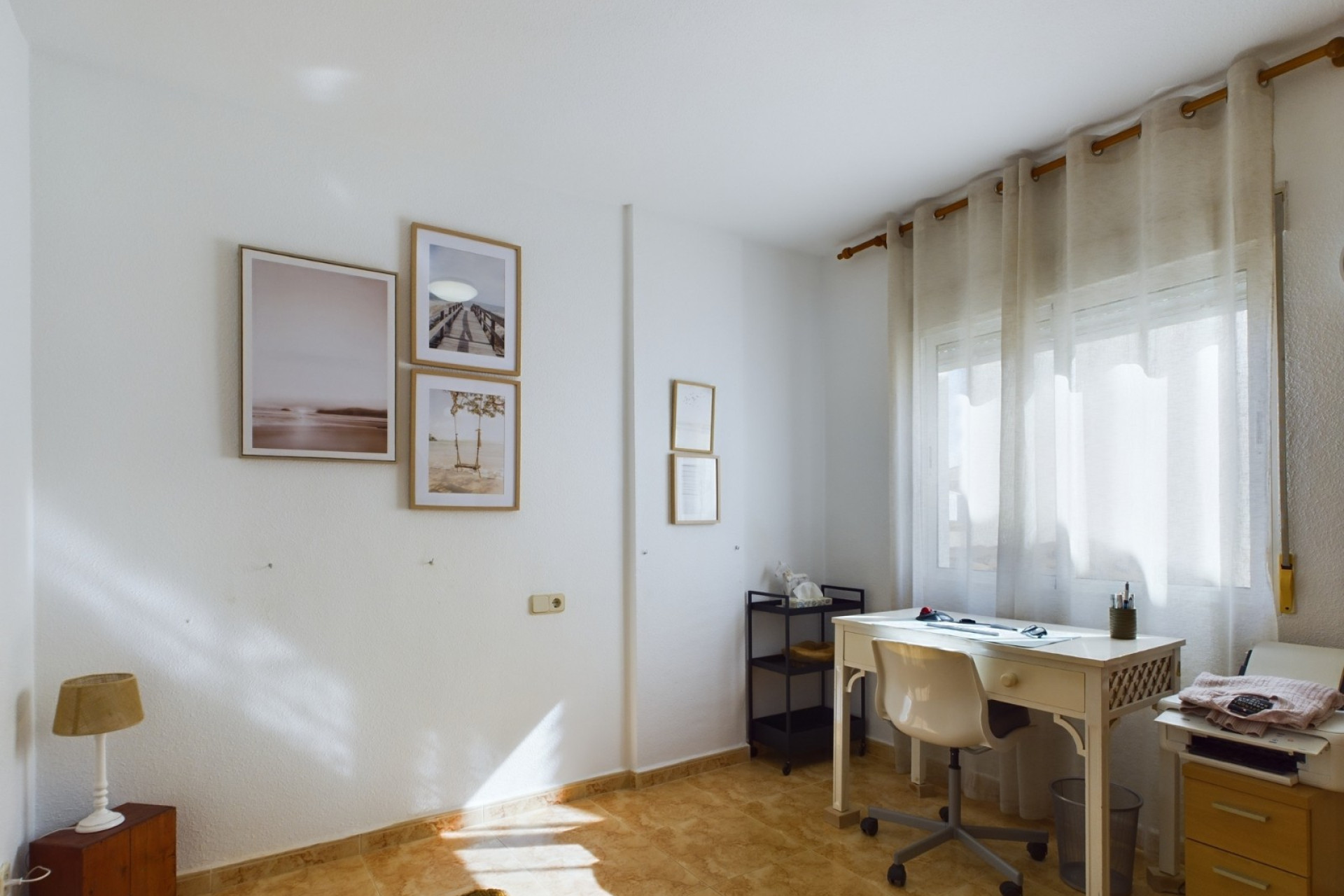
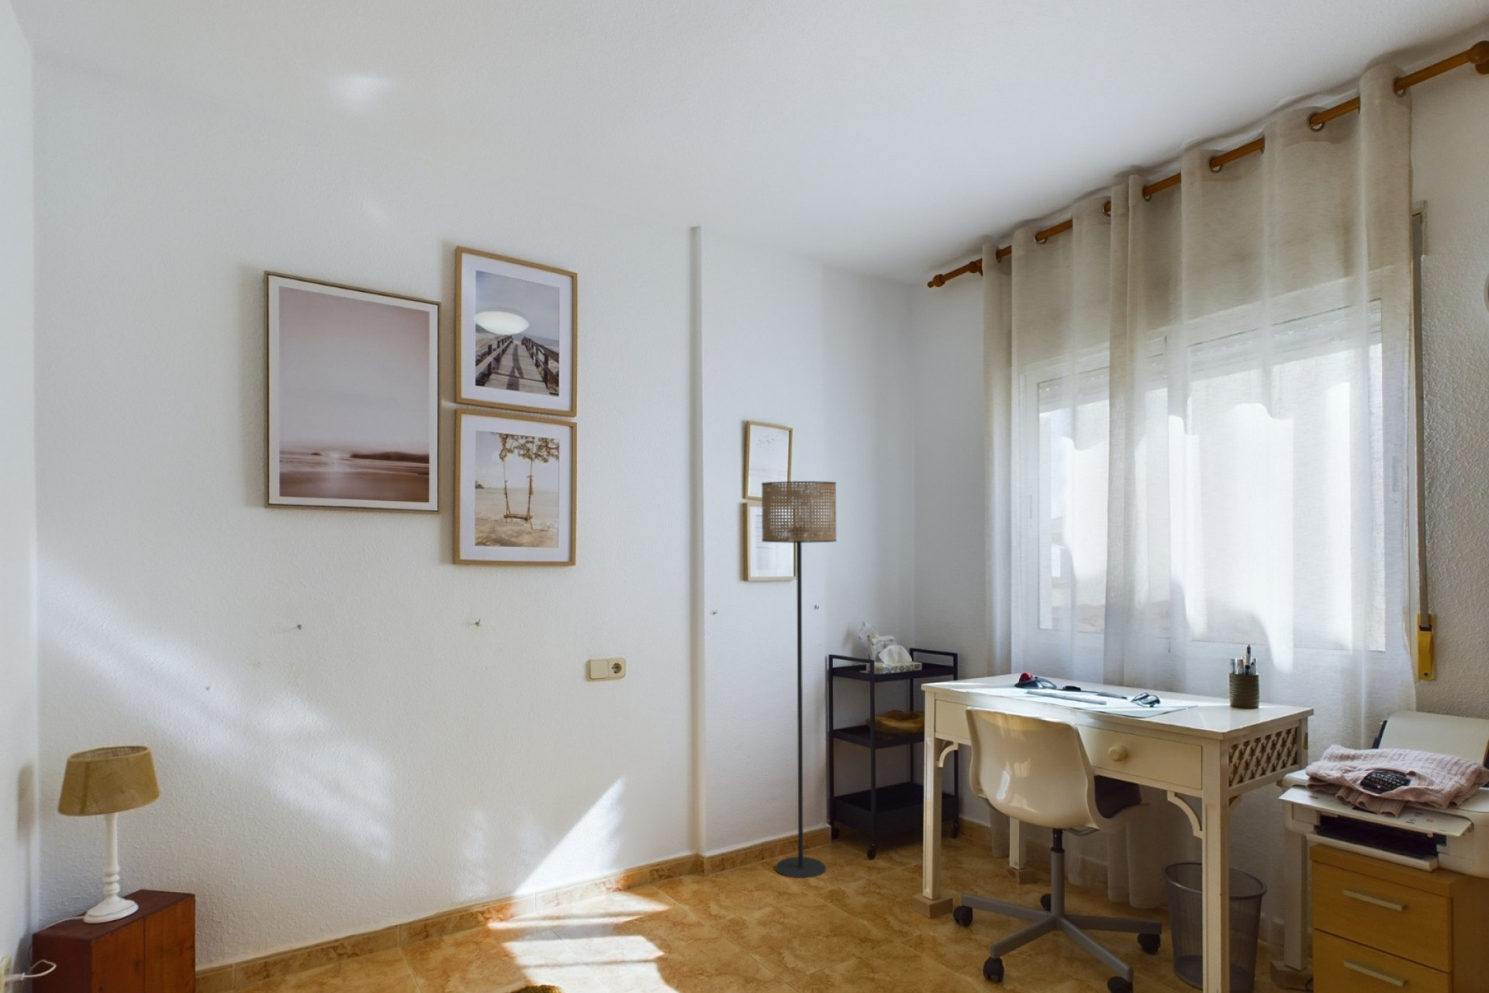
+ floor lamp [761,480,838,879]
